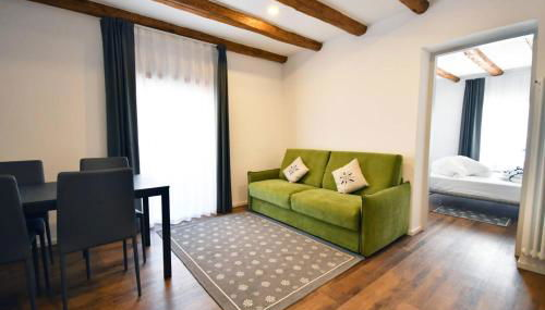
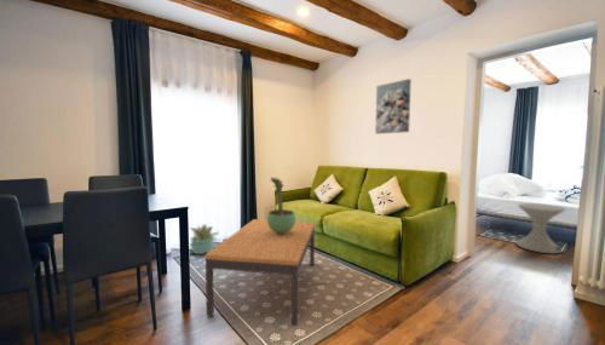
+ potted plant [266,176,296,234]
+ coffee table [203,218,316,327]
+ wall art [374,77,413,136]
+ decorative plant [189,223,219,255]
+ side table [514,202,566,254]
